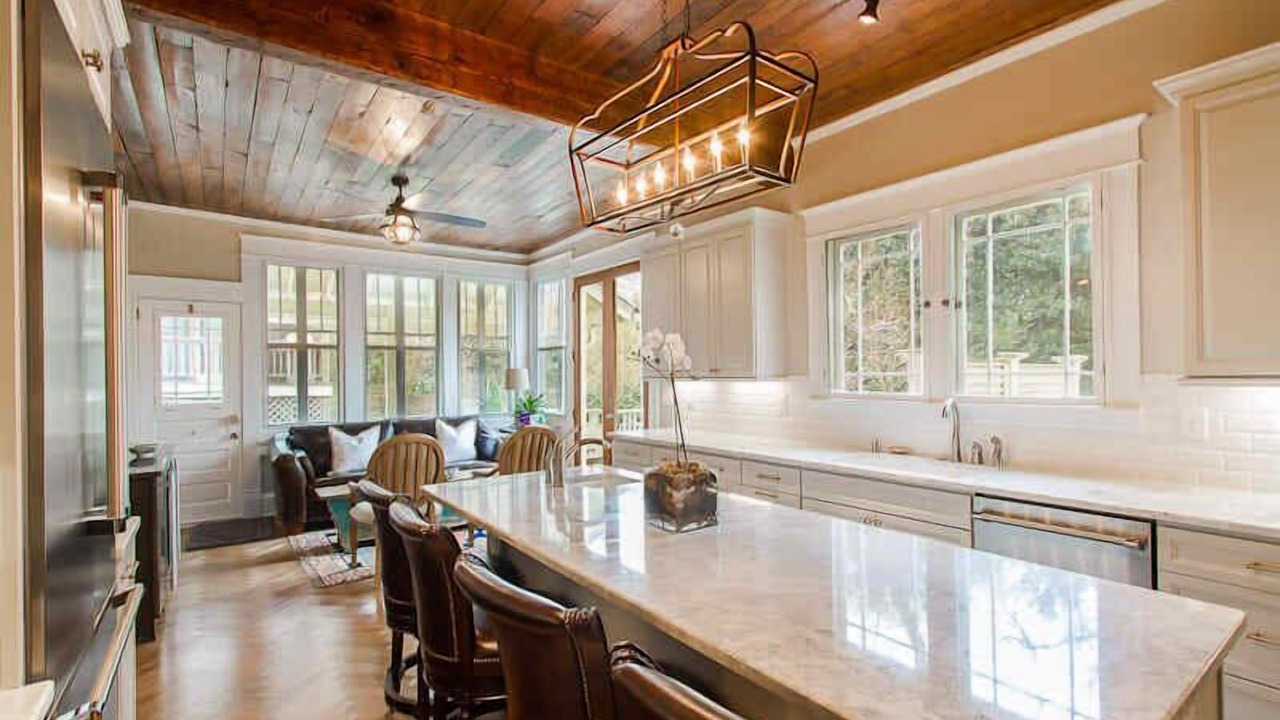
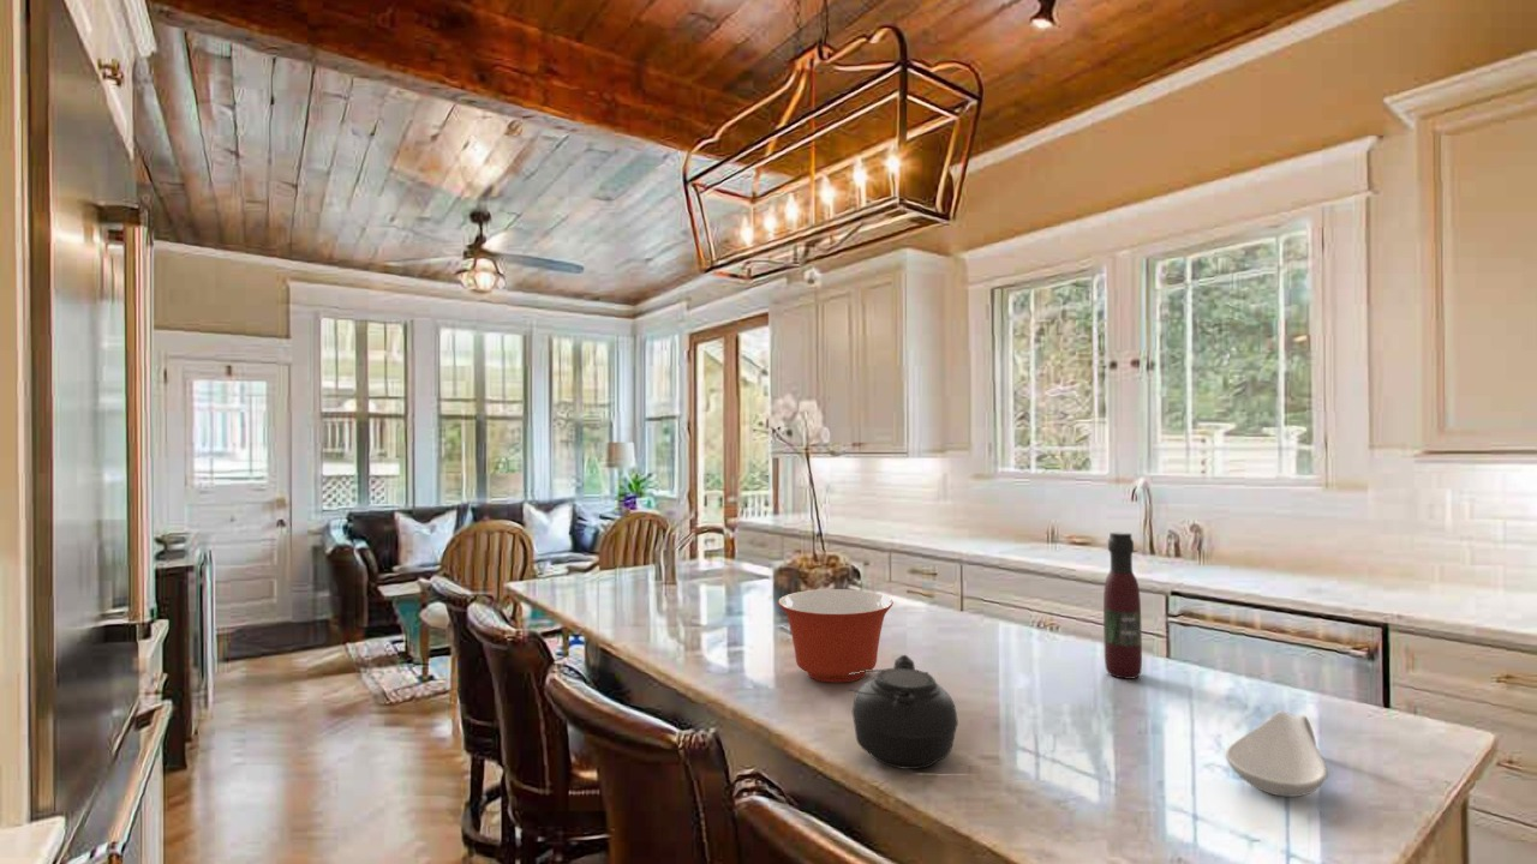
+ wine bottle [1102,530,1143,680]
+ spoon rest [1225,710,1328,798]
+ teapot [848,654,959,770]
+ mixing bowl [777,588,895,684]
